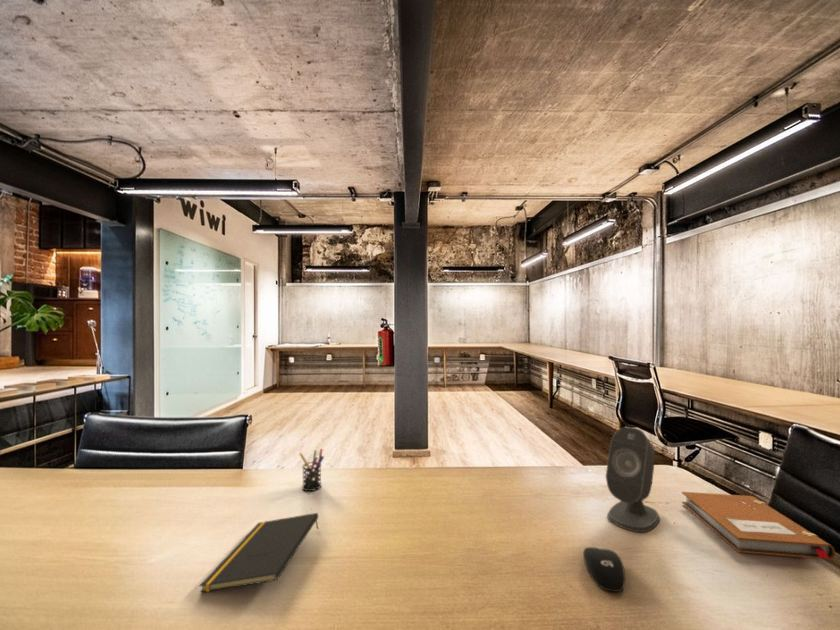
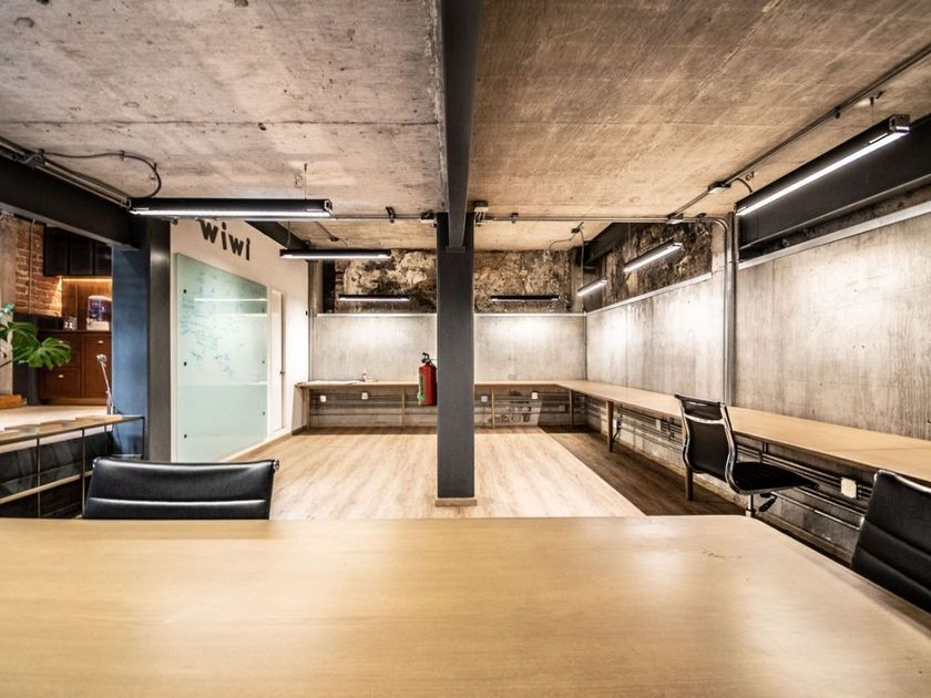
- notebook [681,491,836,560]
- notepad [199,512,319,593]
- pen holder [298,448,325,492]
- computer mouse [582,545,626,593]
- speaker [605,426,661,533]
